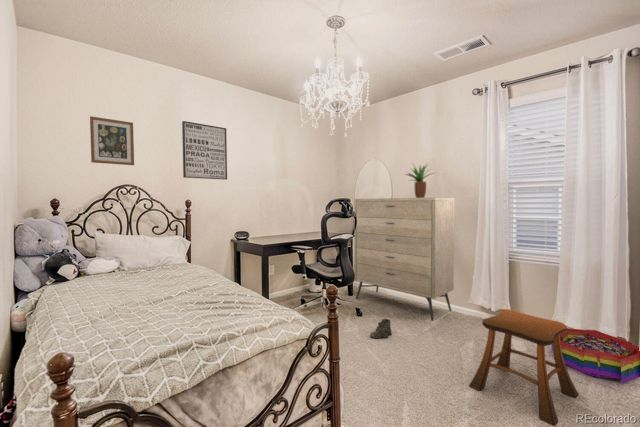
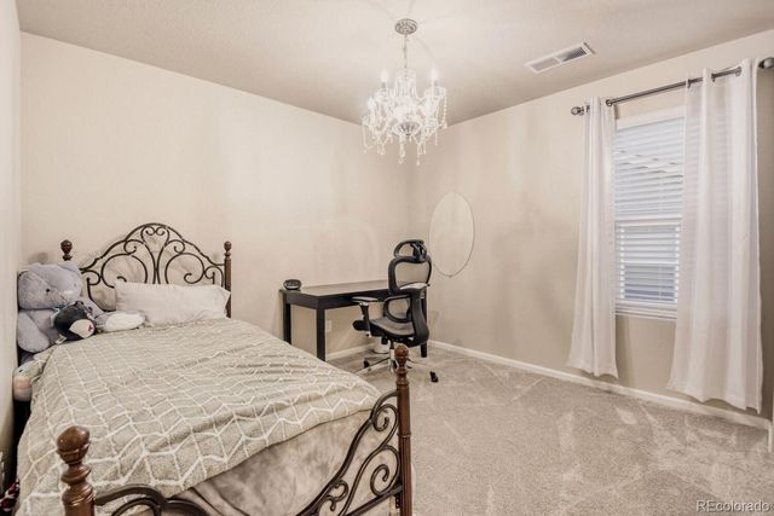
- dresser [354,197,456,322]
- boots [369,318,393,340]
- wall art [89,115,135,166]
- wall art [181,120,228,181]
- stool [468,308,579,427]
- potted plant [403,162,435,198]
- storage bin [550,327,640,385]
